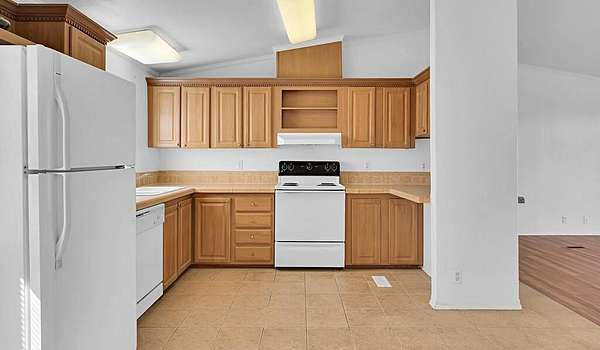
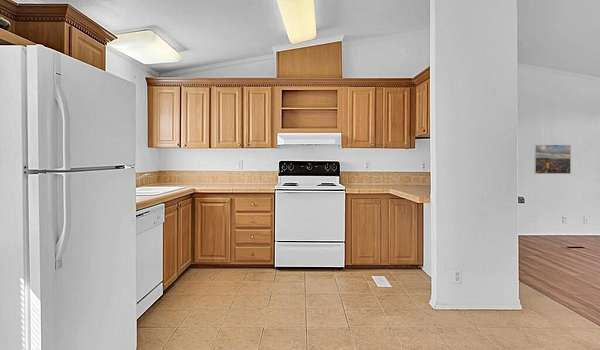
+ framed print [533,144,572,175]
